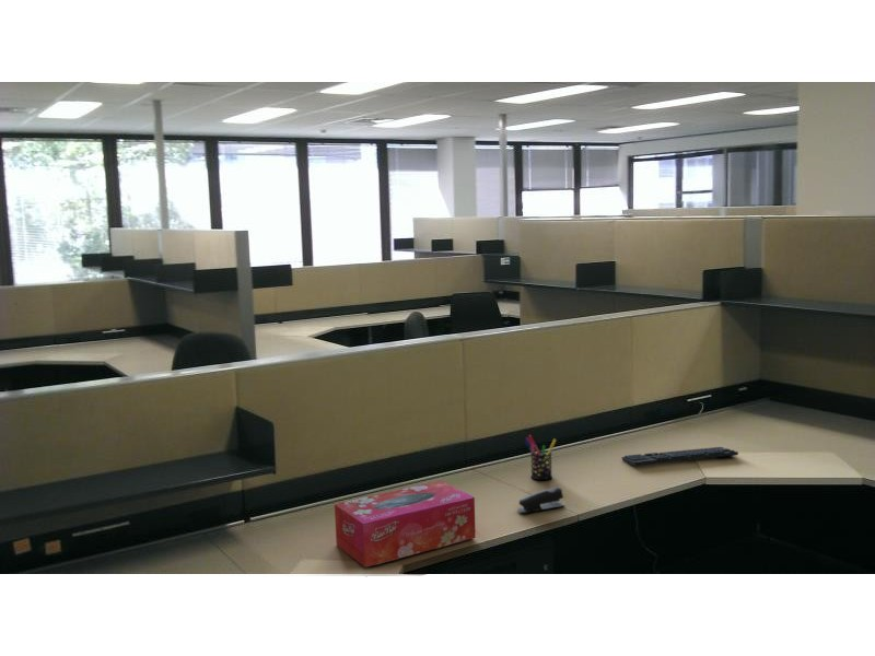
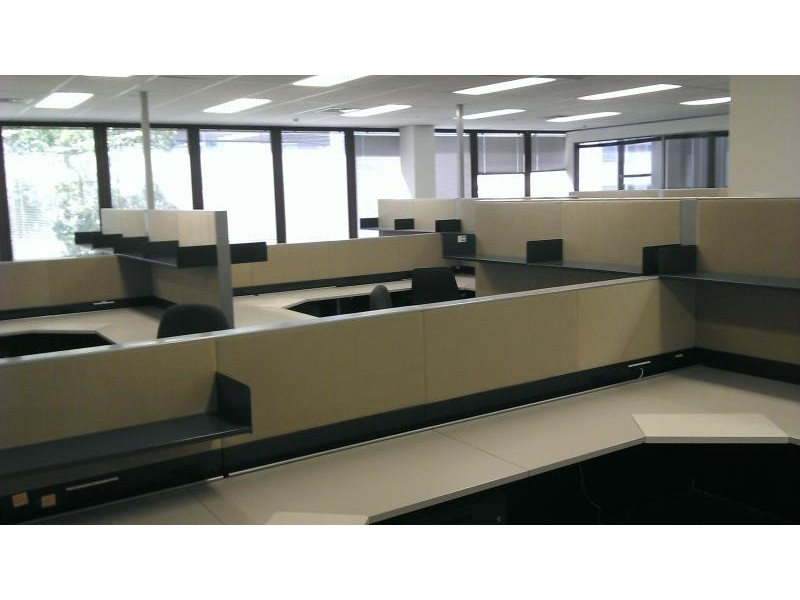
- pen holder [524,434,558,481]
- stapler [516,487,565,514]
- keyboard [620,446,739,467]
- tissue box [334,480,477,569]
